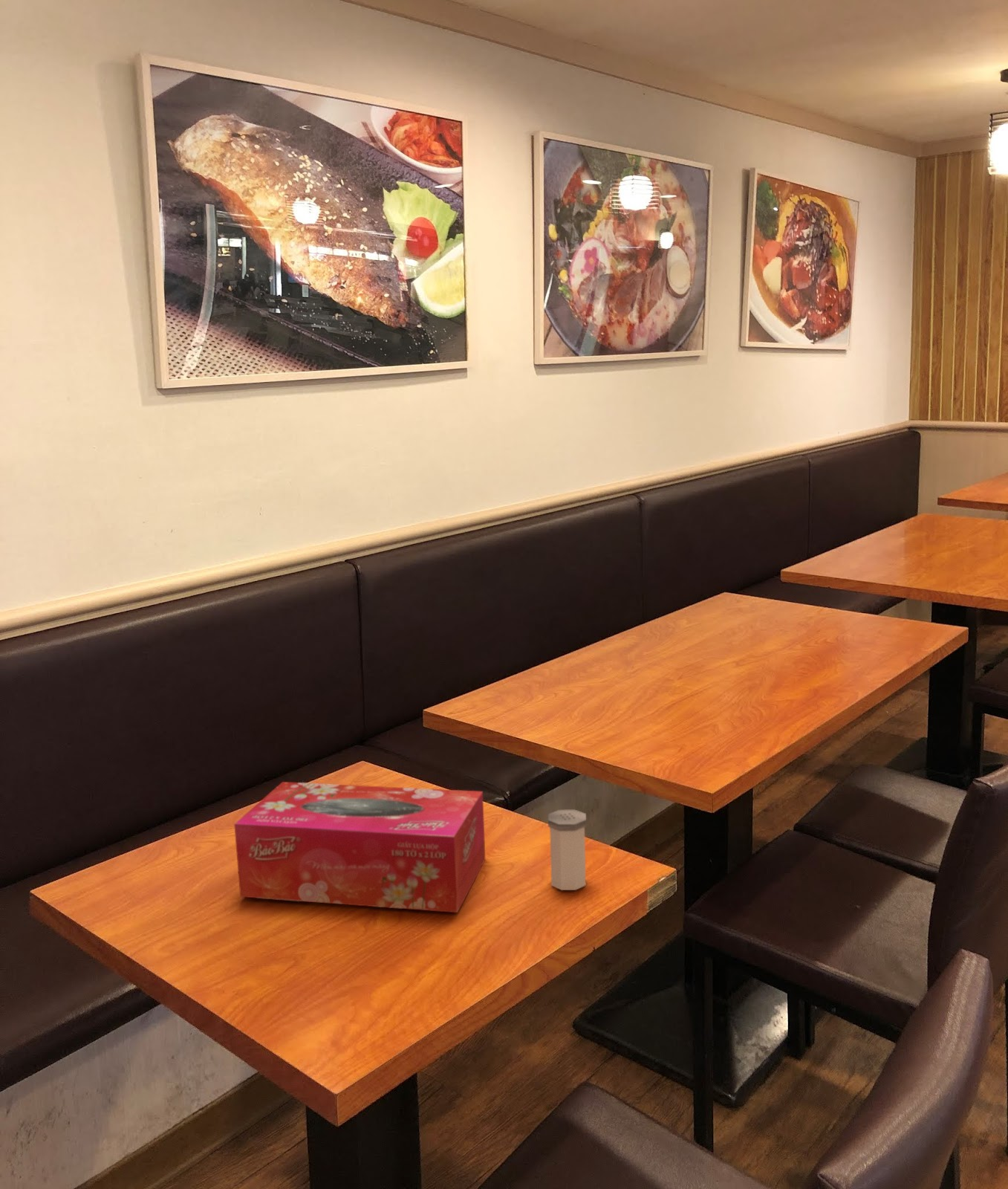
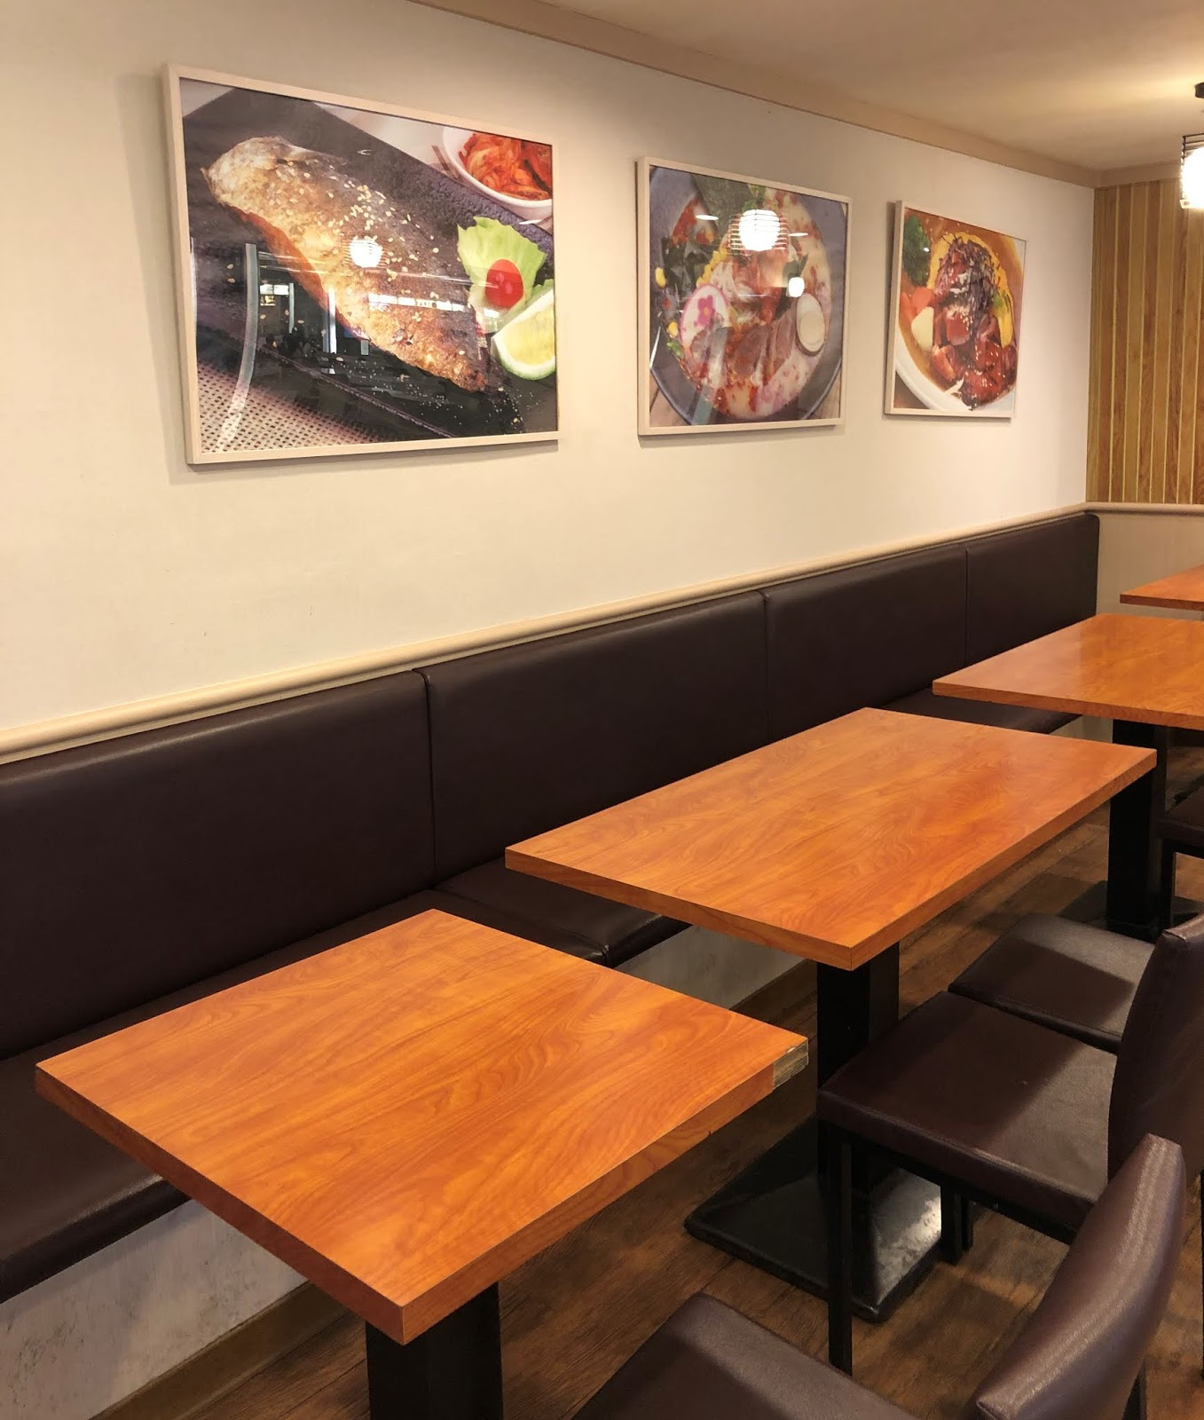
- tissue box [233,781,486,913]
- salt shaker [547,809,587,891]
